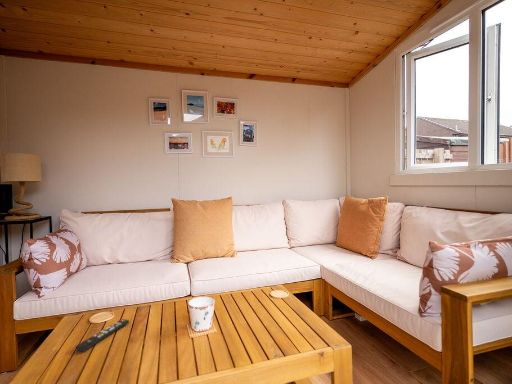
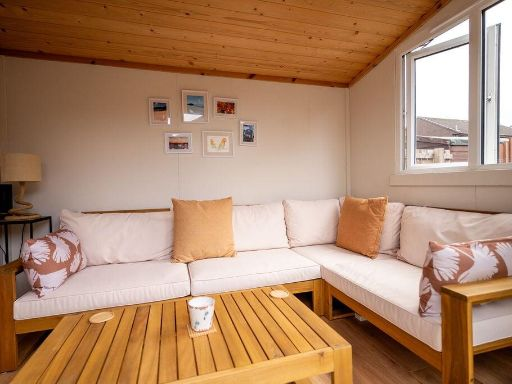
- remote control [74,318,130,353]
